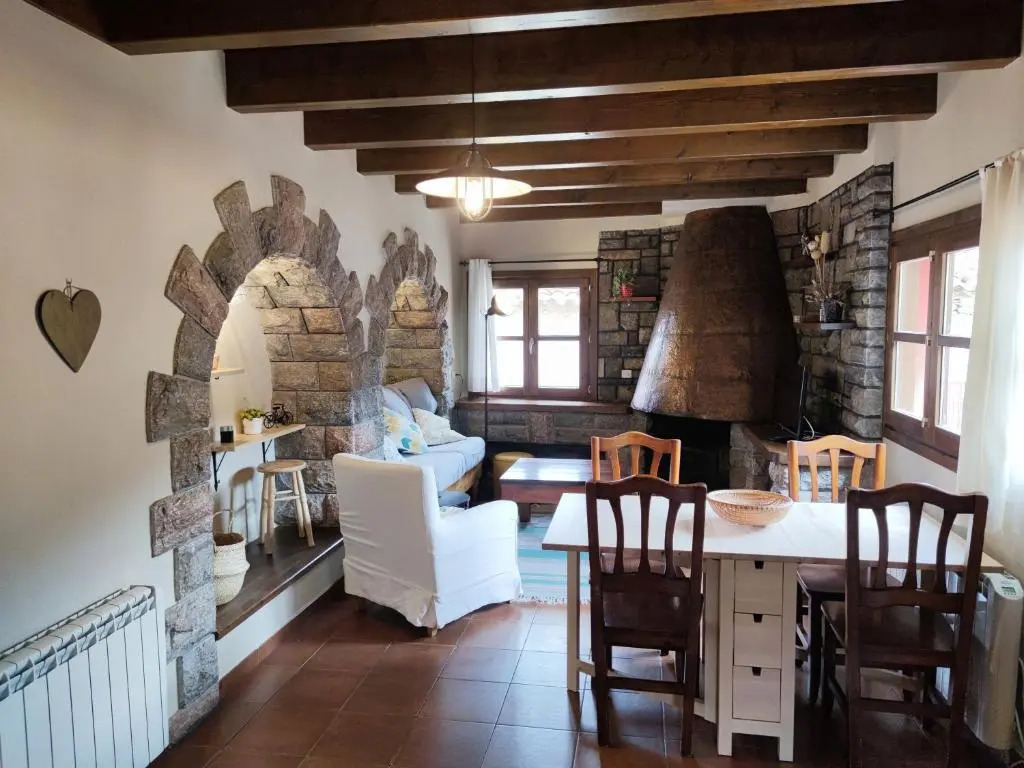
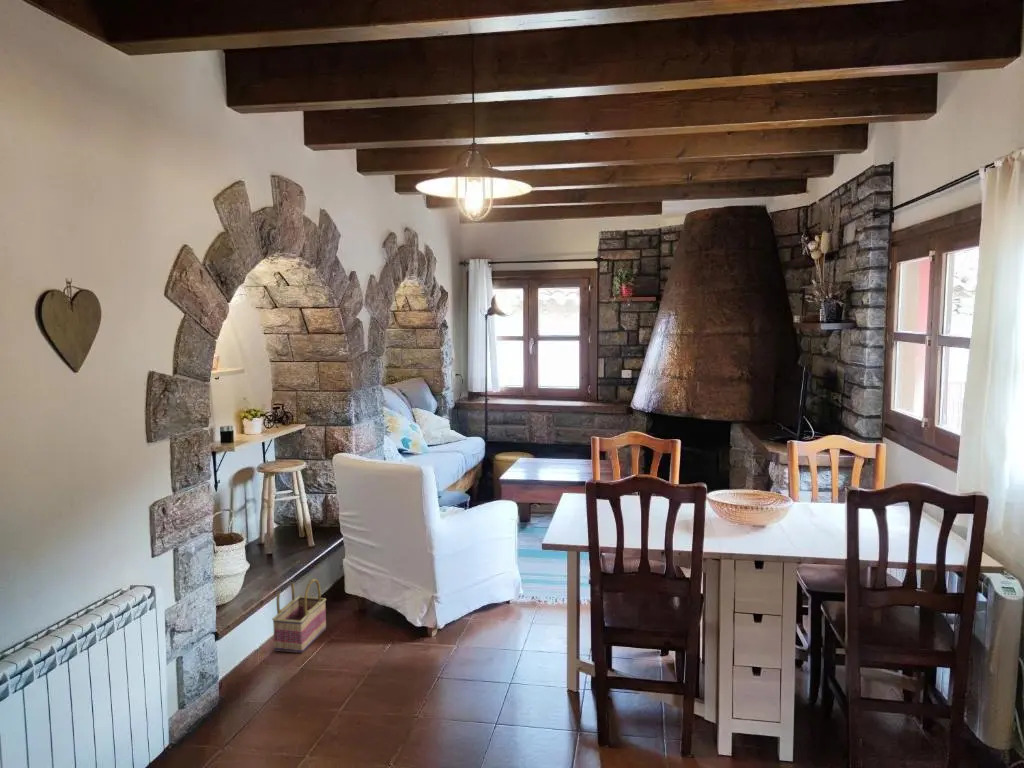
+ basket [271,578,327,654]
